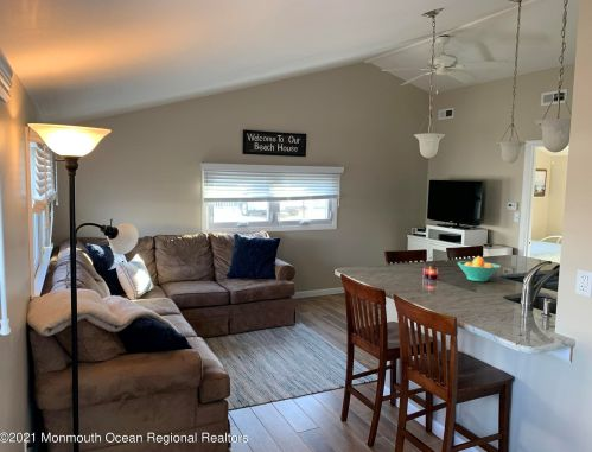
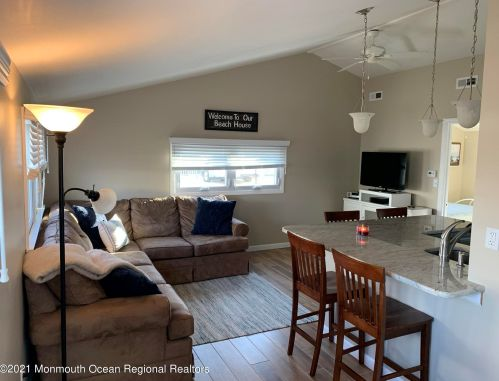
- fruit bowl [457,256,502,282]
